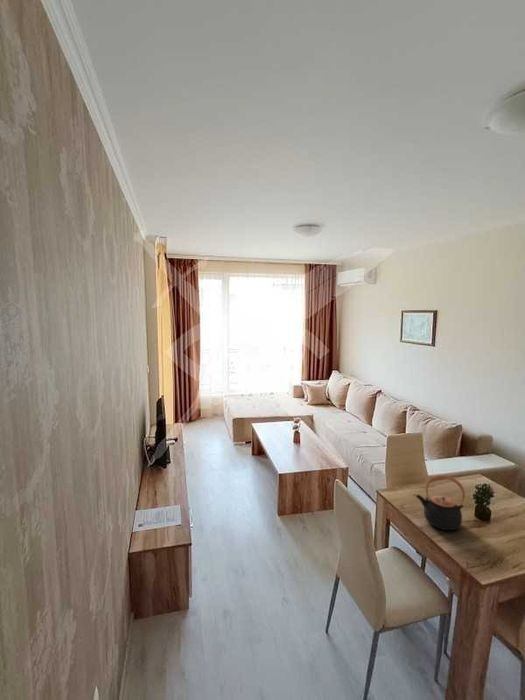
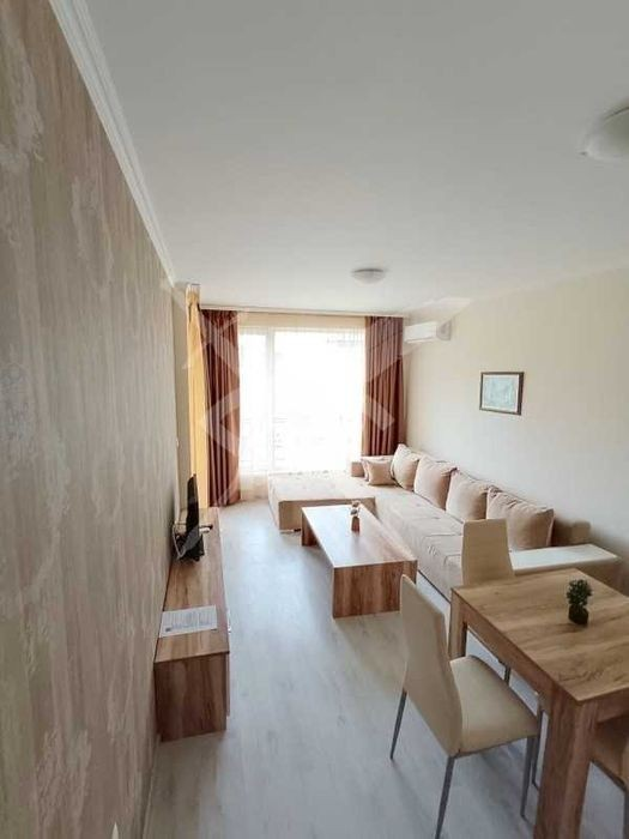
- teapot [415,474,466,531]
